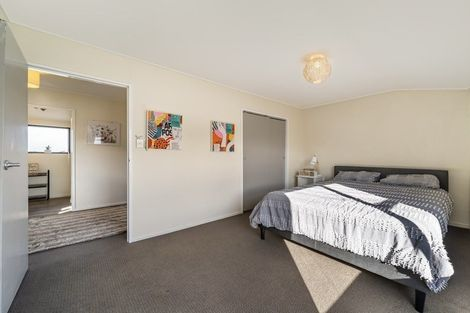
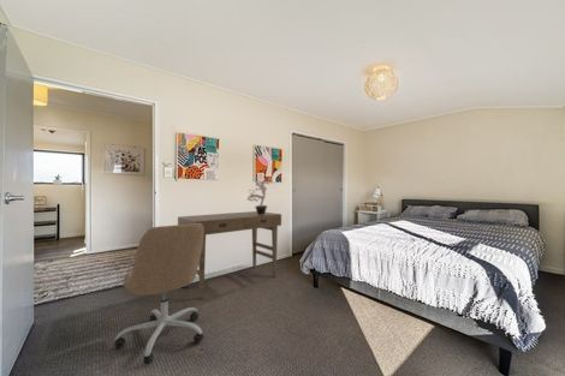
+ office chair [113,223,204,365]
+ desk [177,210,282,299]
+ potted plant [246,178,274,215]
